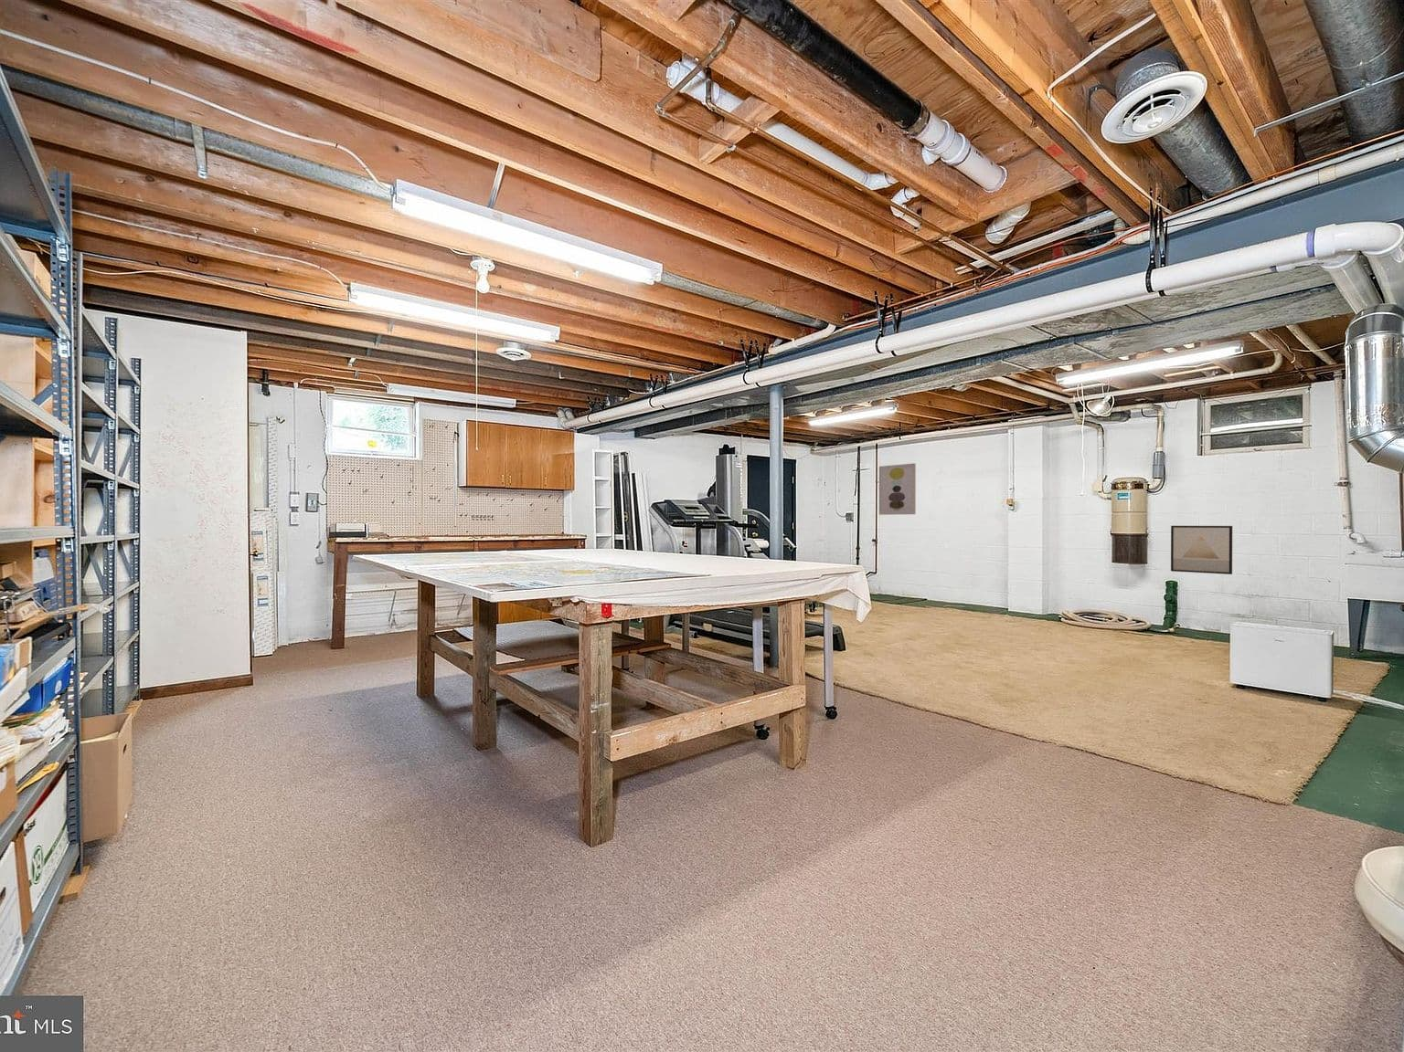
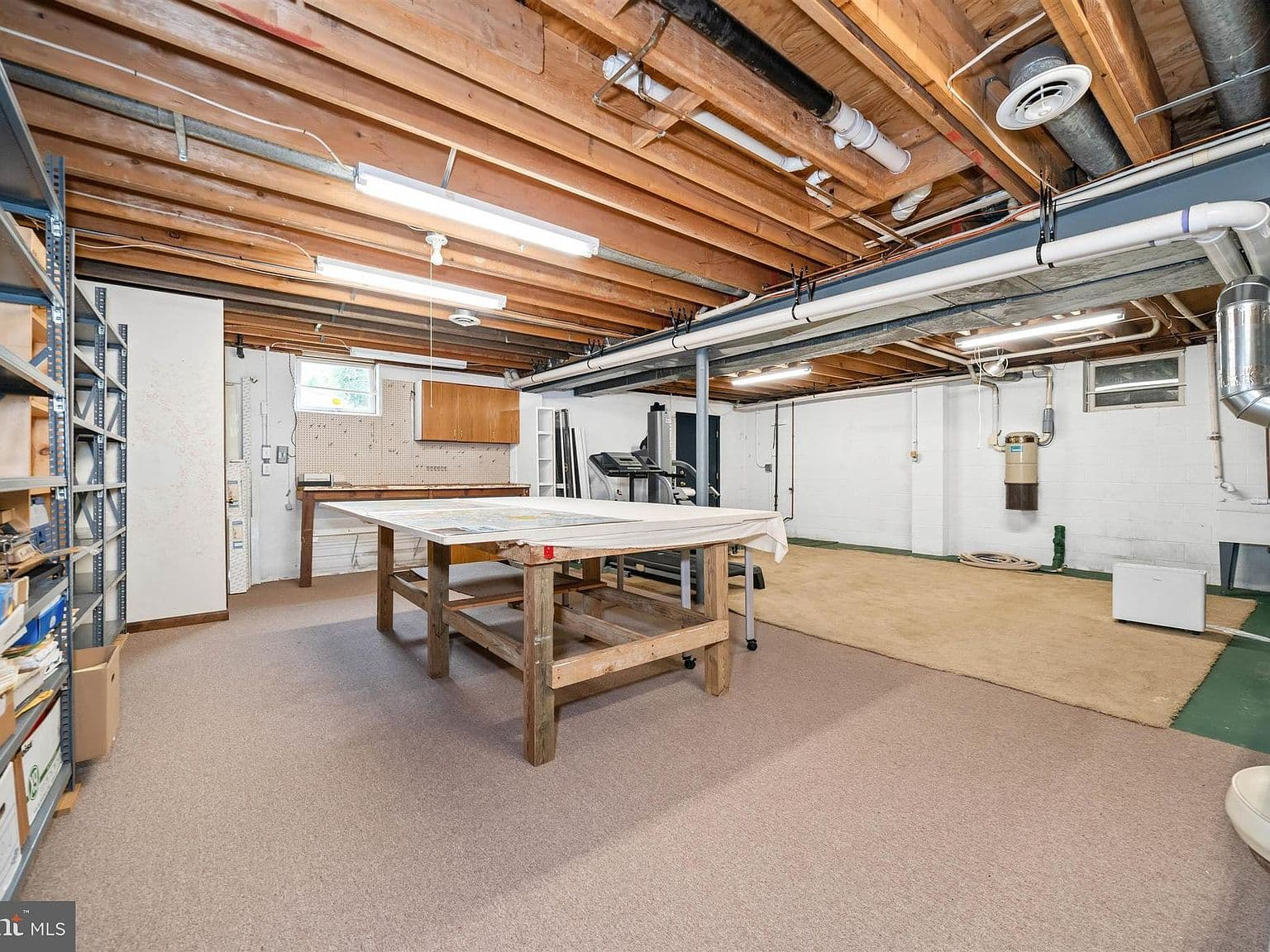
- wall art [879,462,916,516]
- wall art [1170,525,1233,576]
